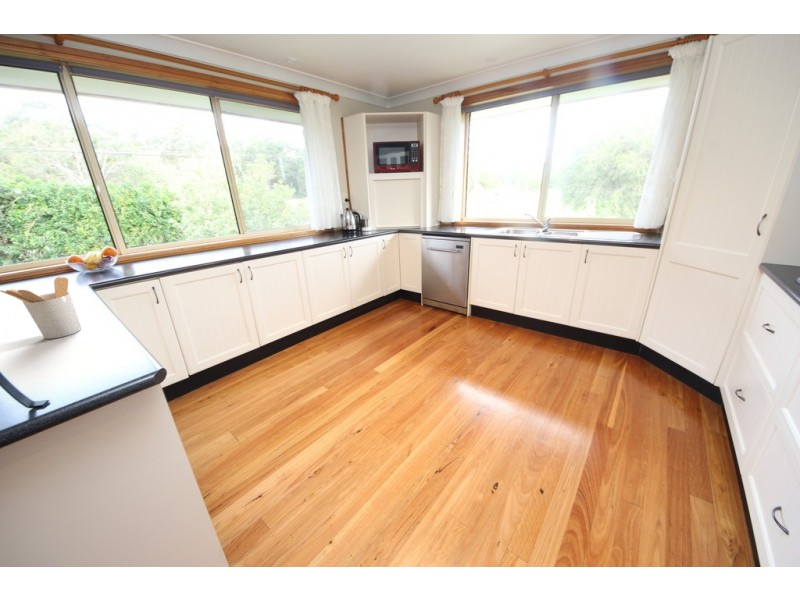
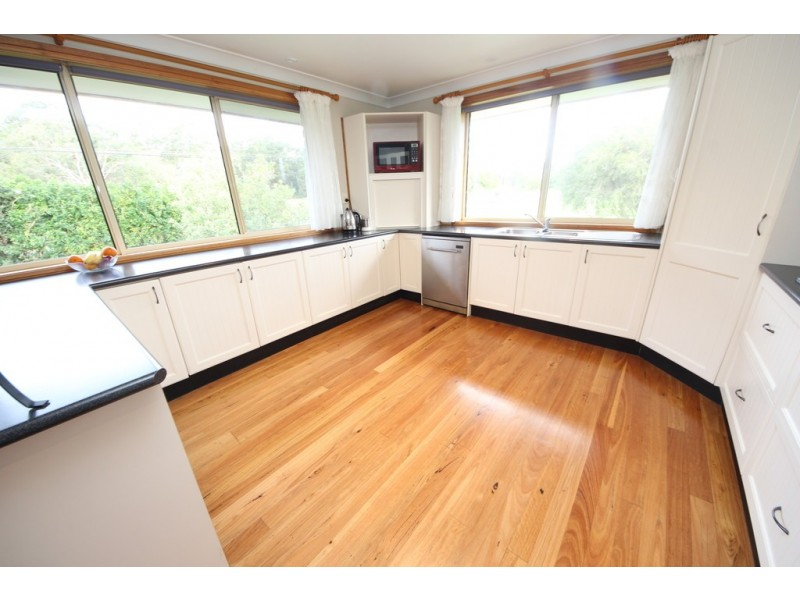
- utensil holder [0,276,82,340]
